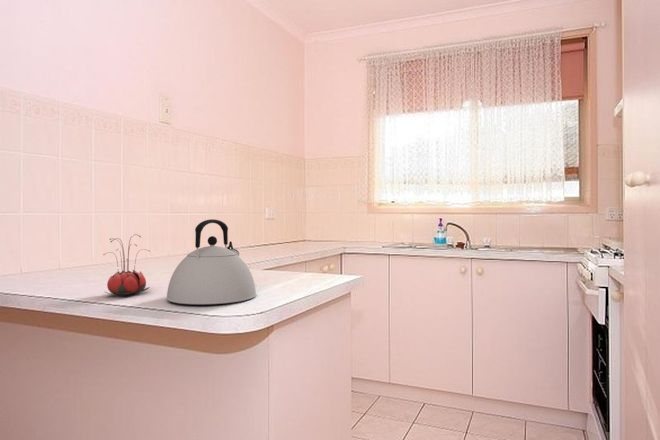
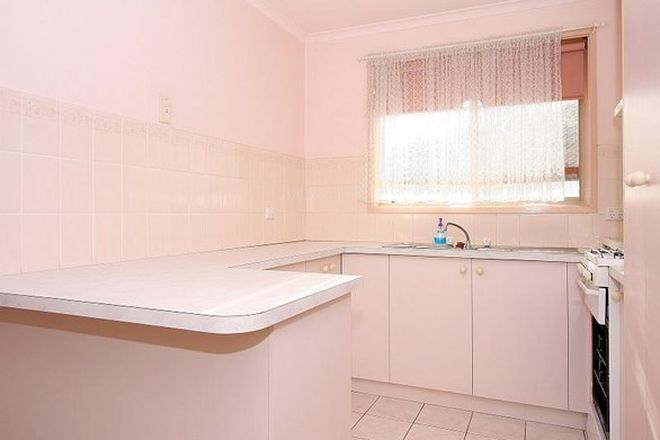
- flower [102,233,151,296]
- kettle [165,218,257,305]
